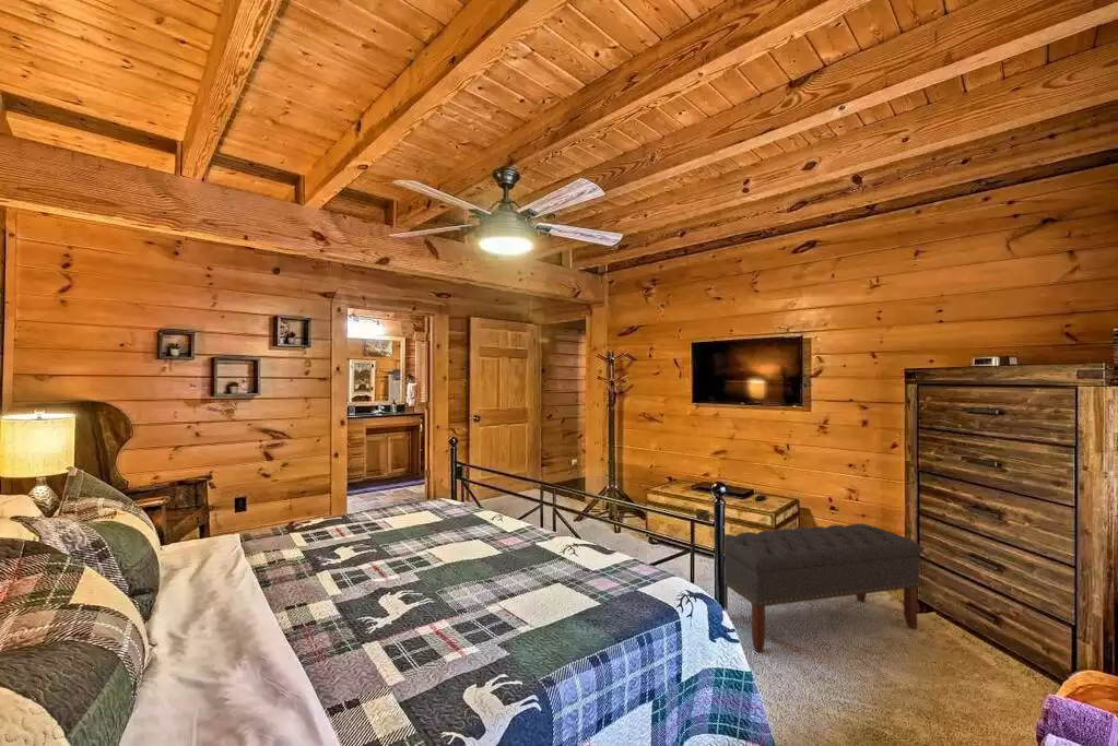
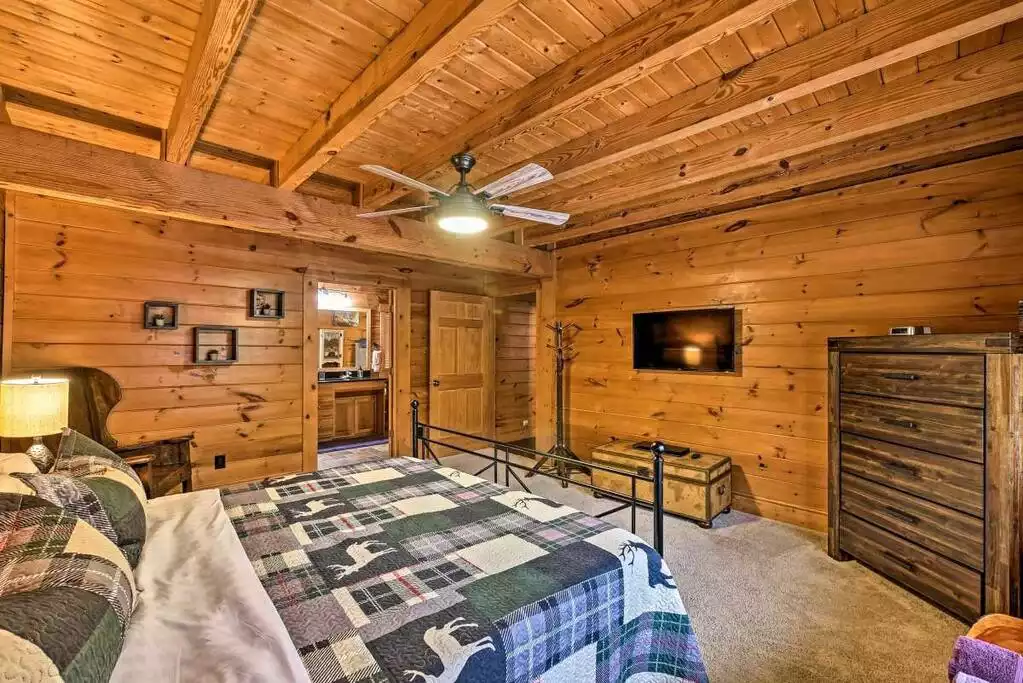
- bench [711,522,922,653]
